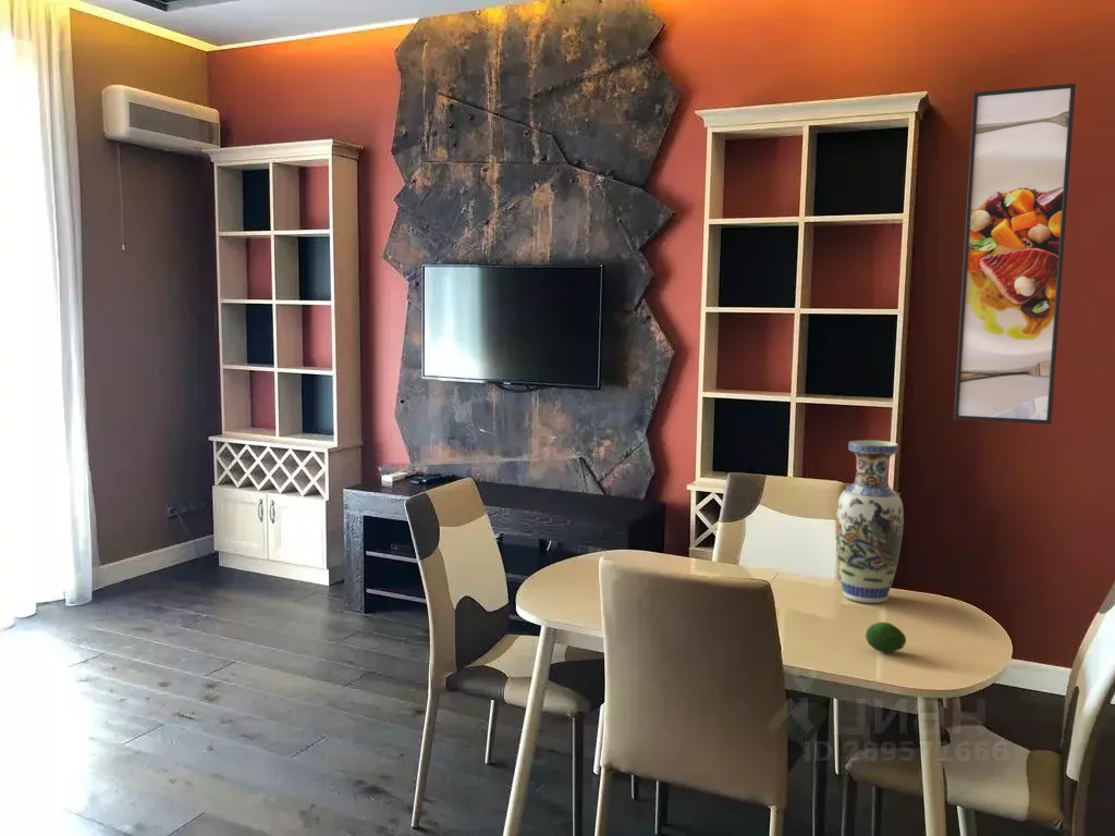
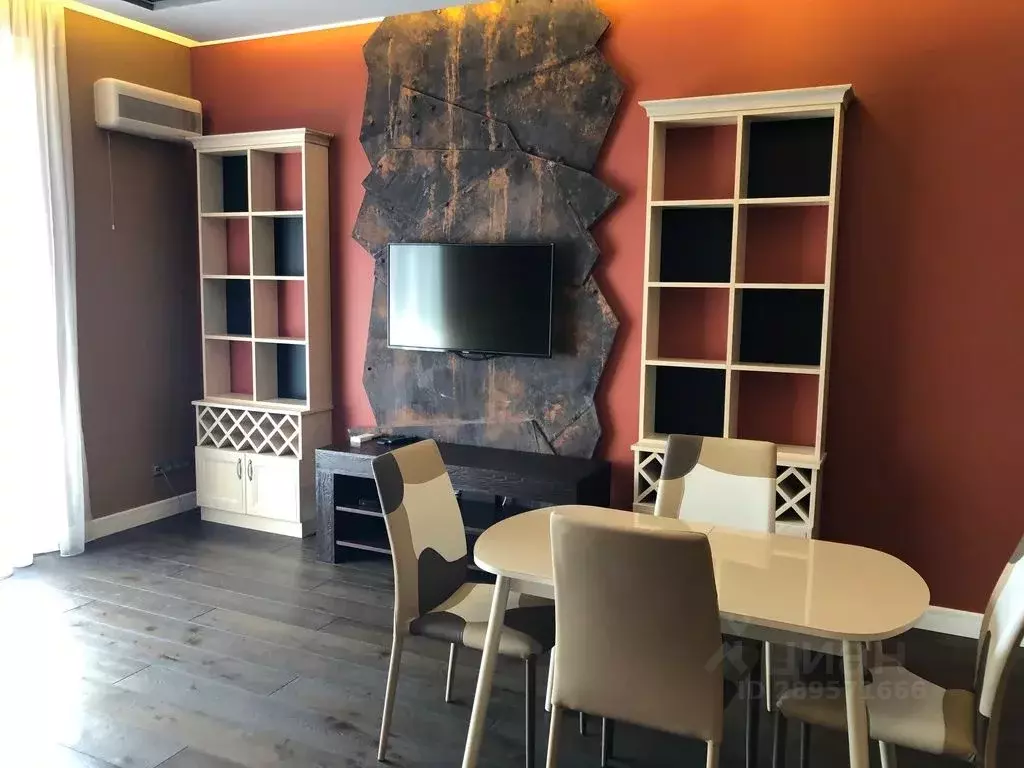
- fruit [865,620,907,653]
- vase [834,440,905,604]
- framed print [953,83,1077,426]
